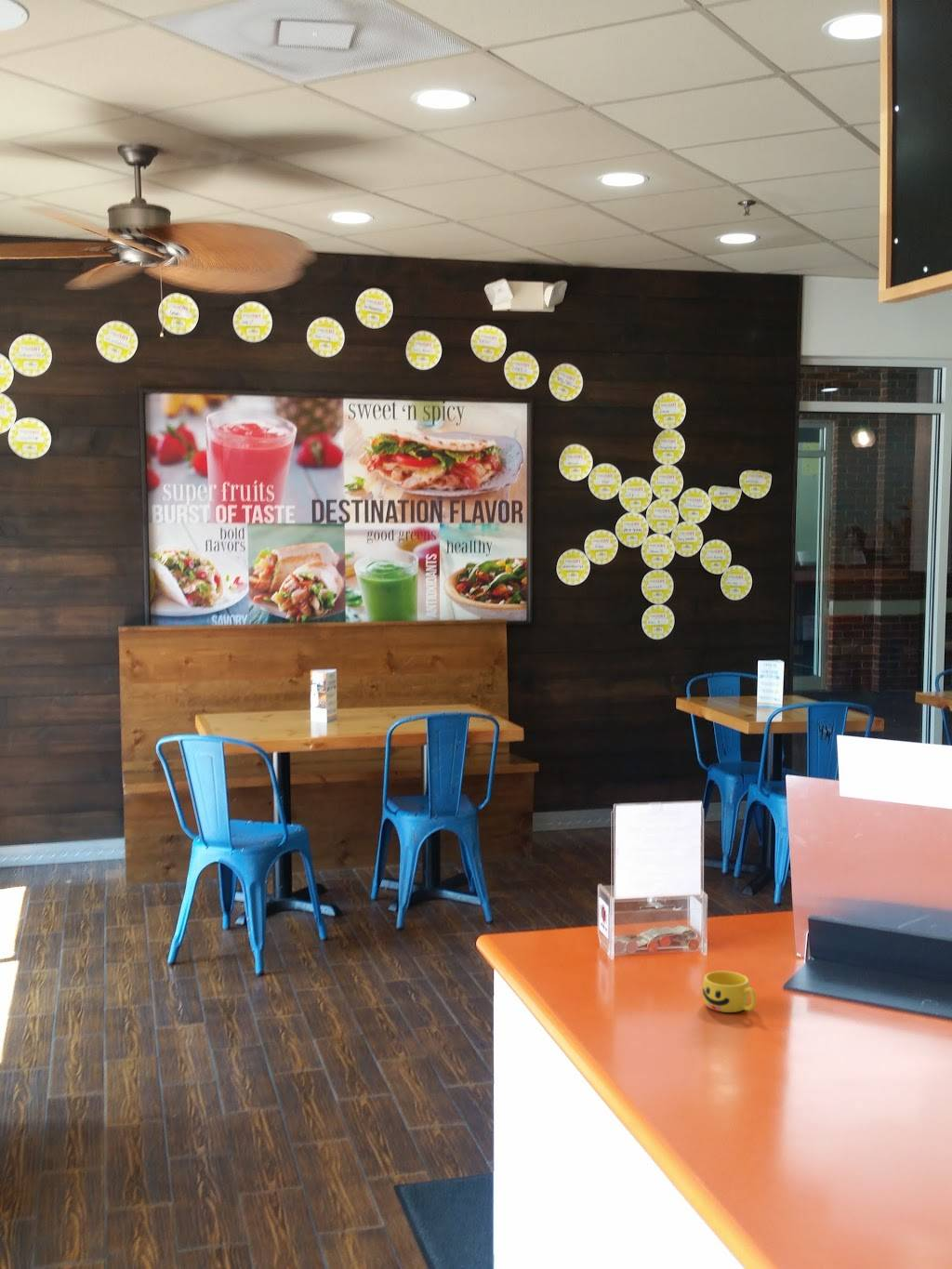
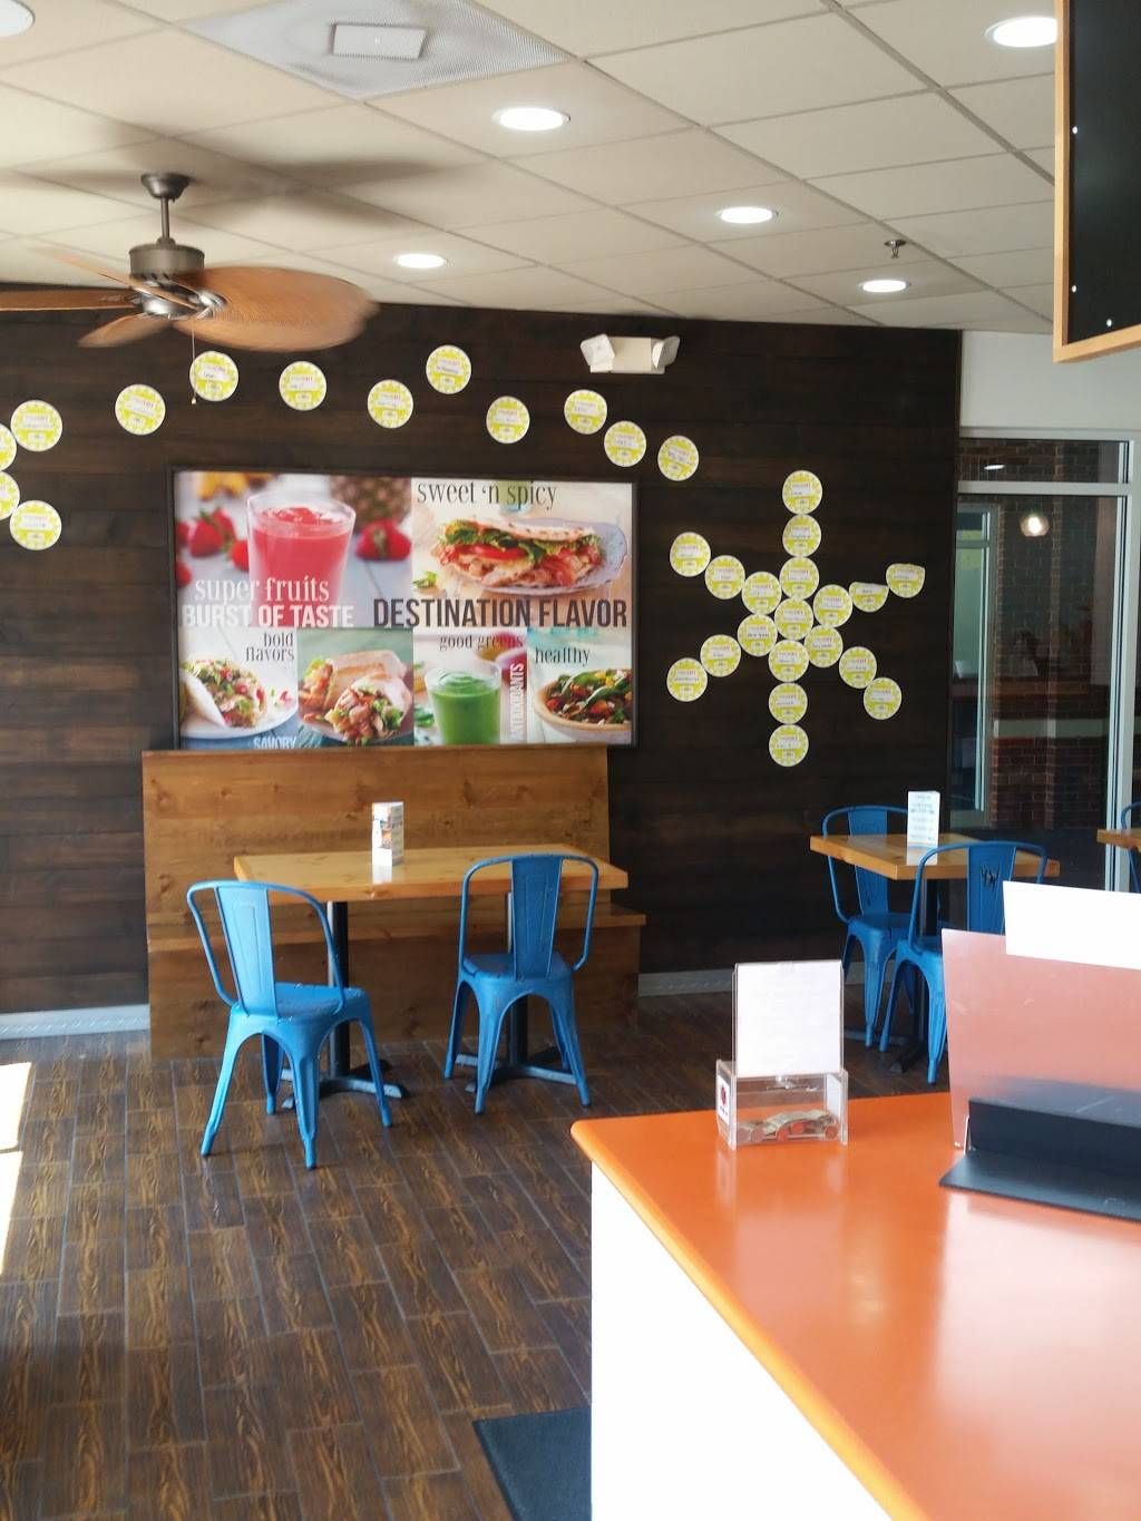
- cup [701,970,757,1013]
